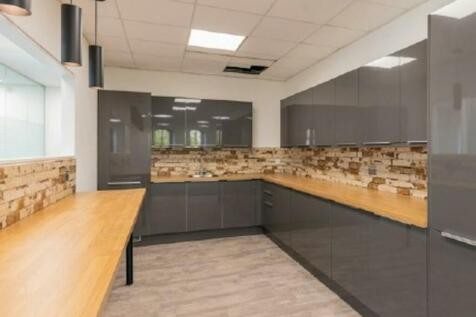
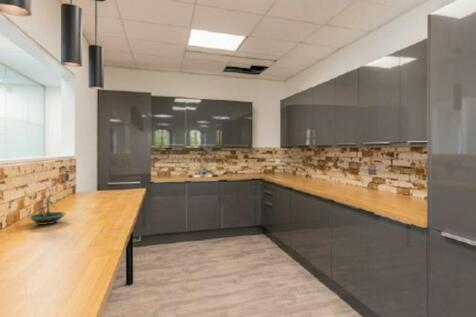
+ terrarium [27,189,67,226]
